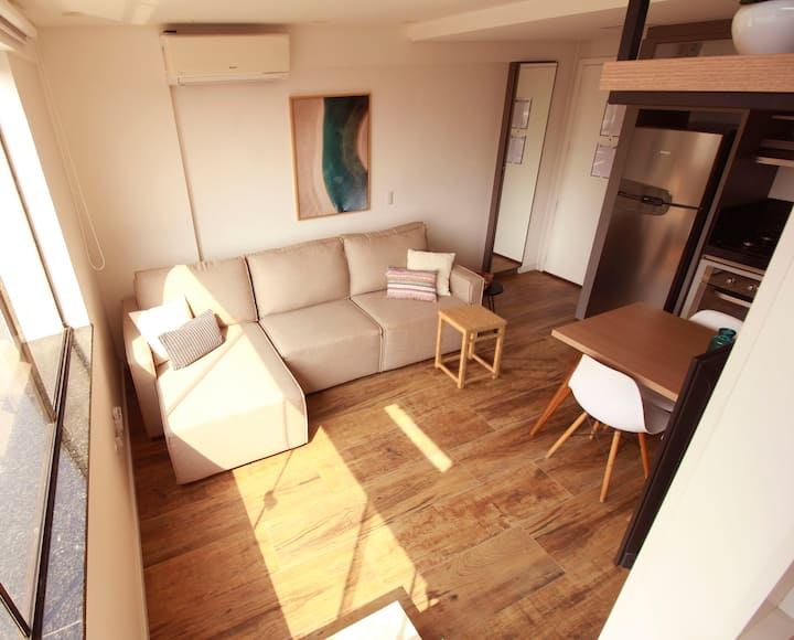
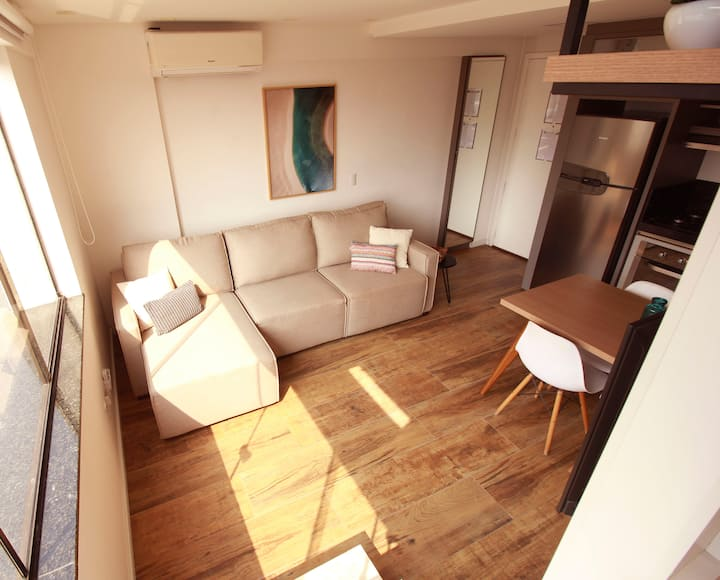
- side table [434,302,508,390]
